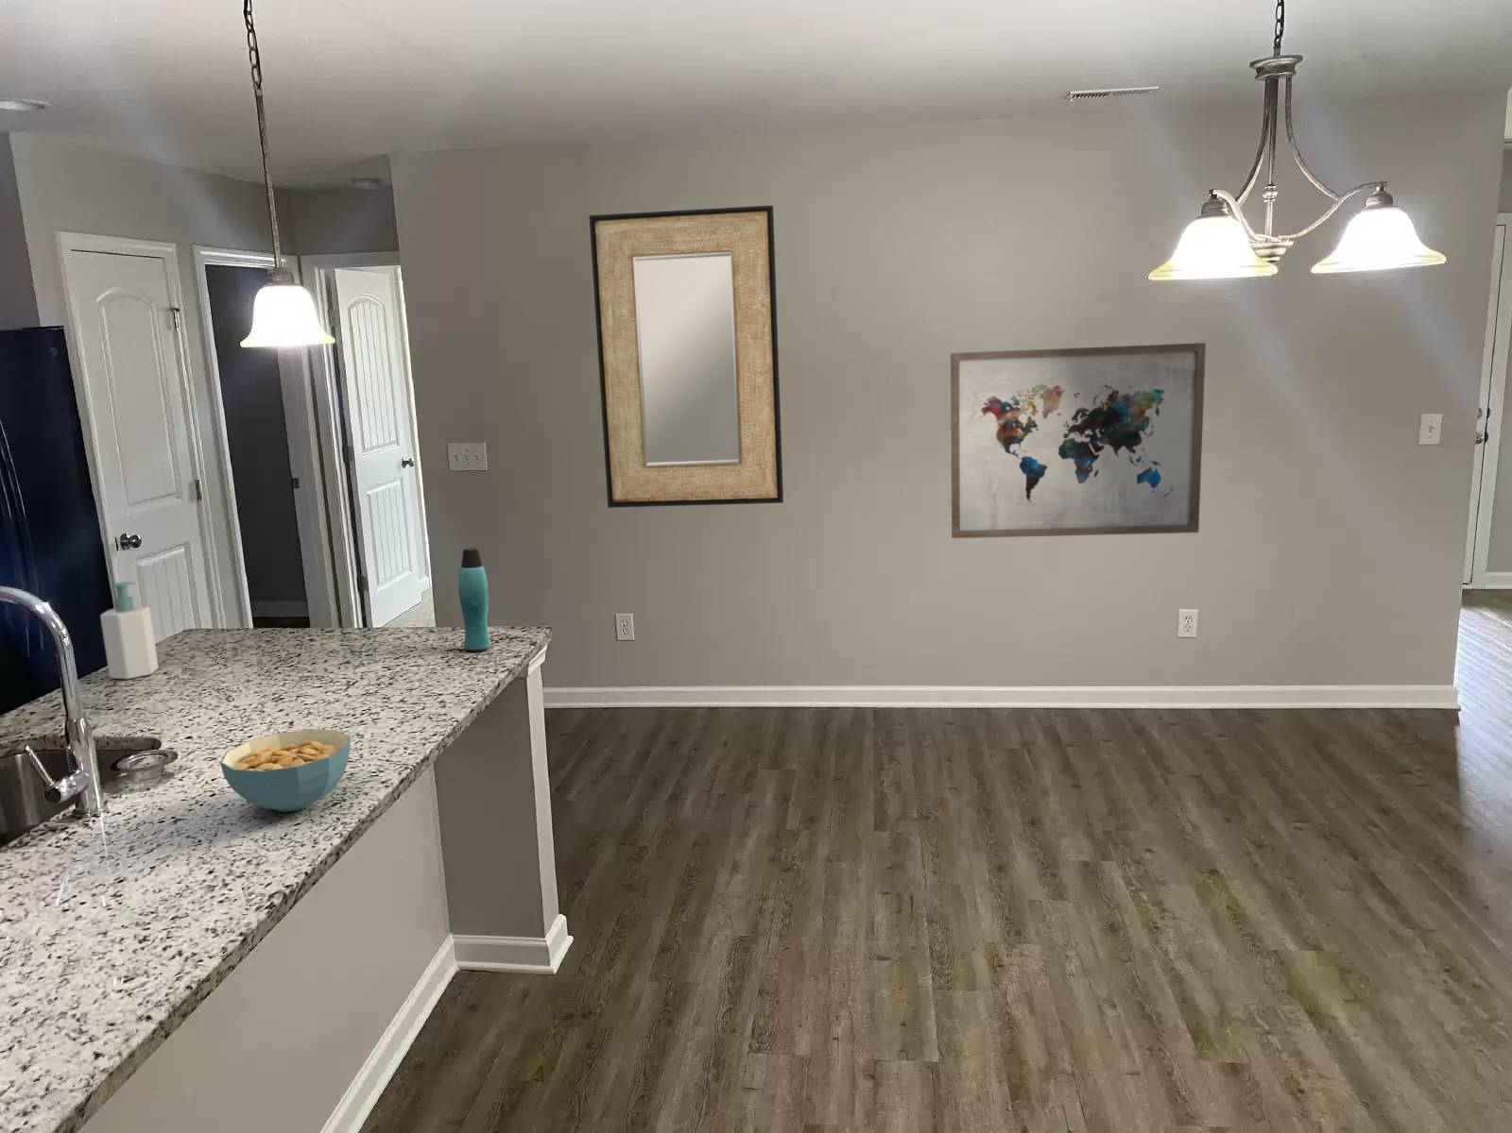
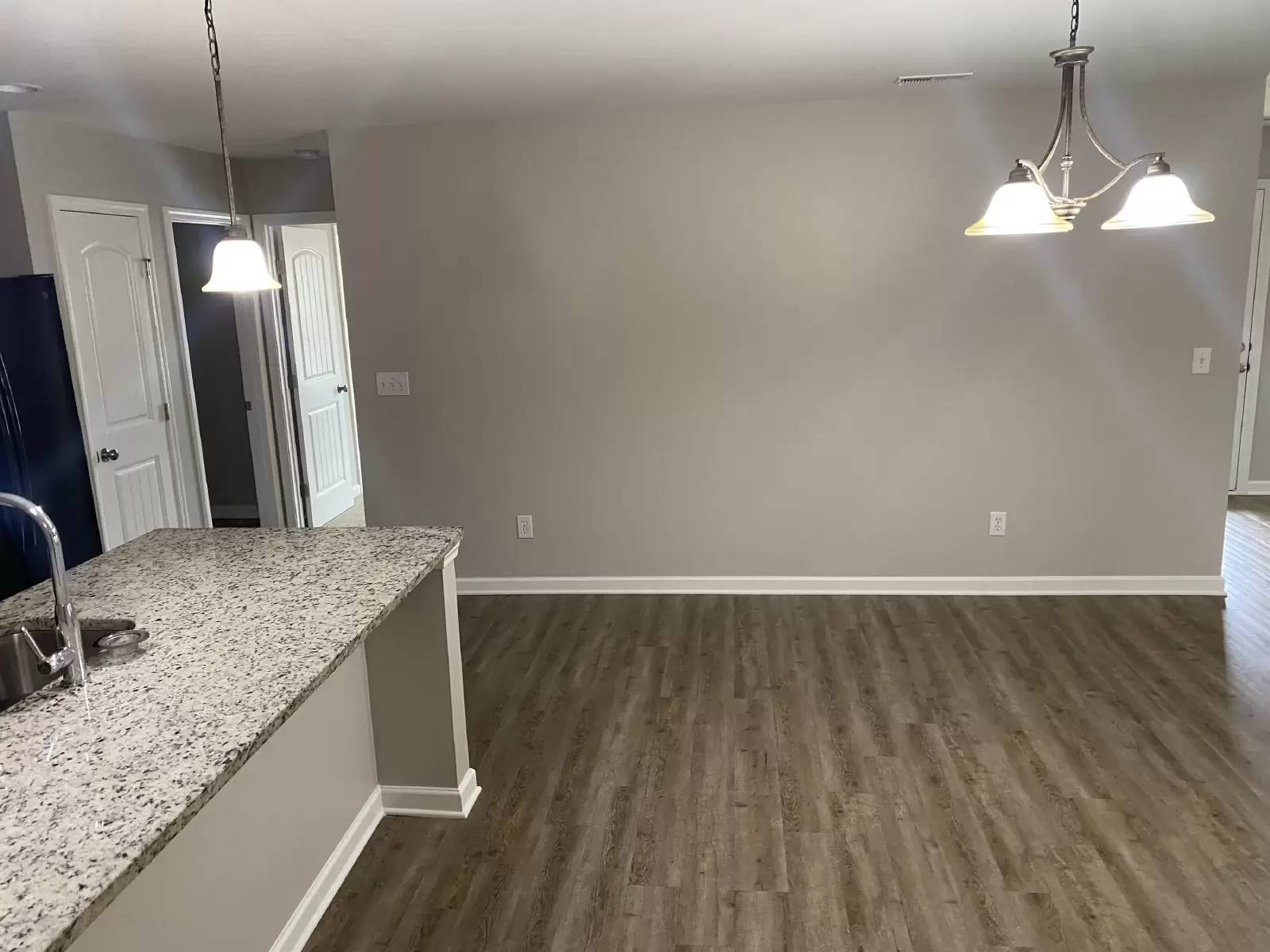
- cereal bowl [219,728,351,813]
- soap bottle [99,581,160,680]
- bottle [457,546,492,652]
- wall art [950,342,1207,539]
- home mirror [588,205,785,509]
